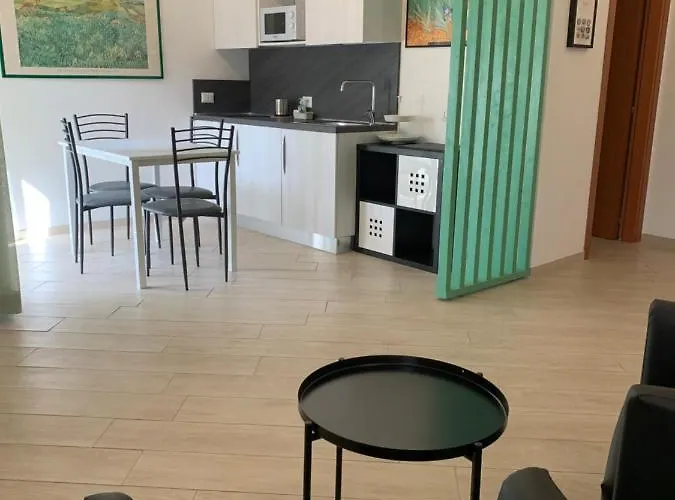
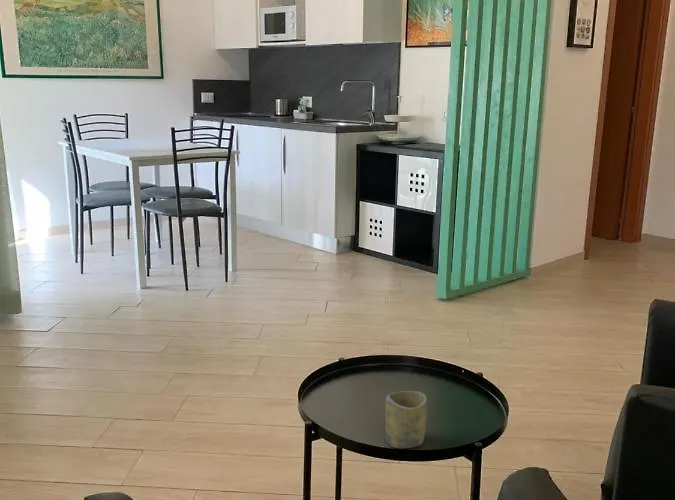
+ cup [384,390,428,449]
